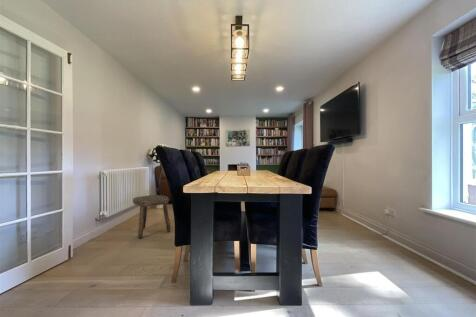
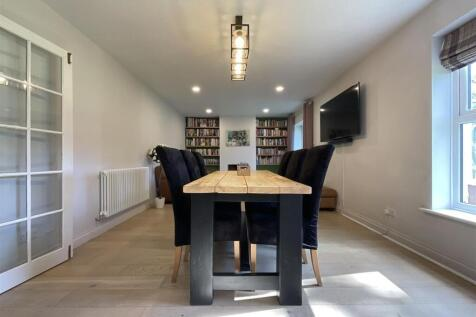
- stool [132,194,172,239]
